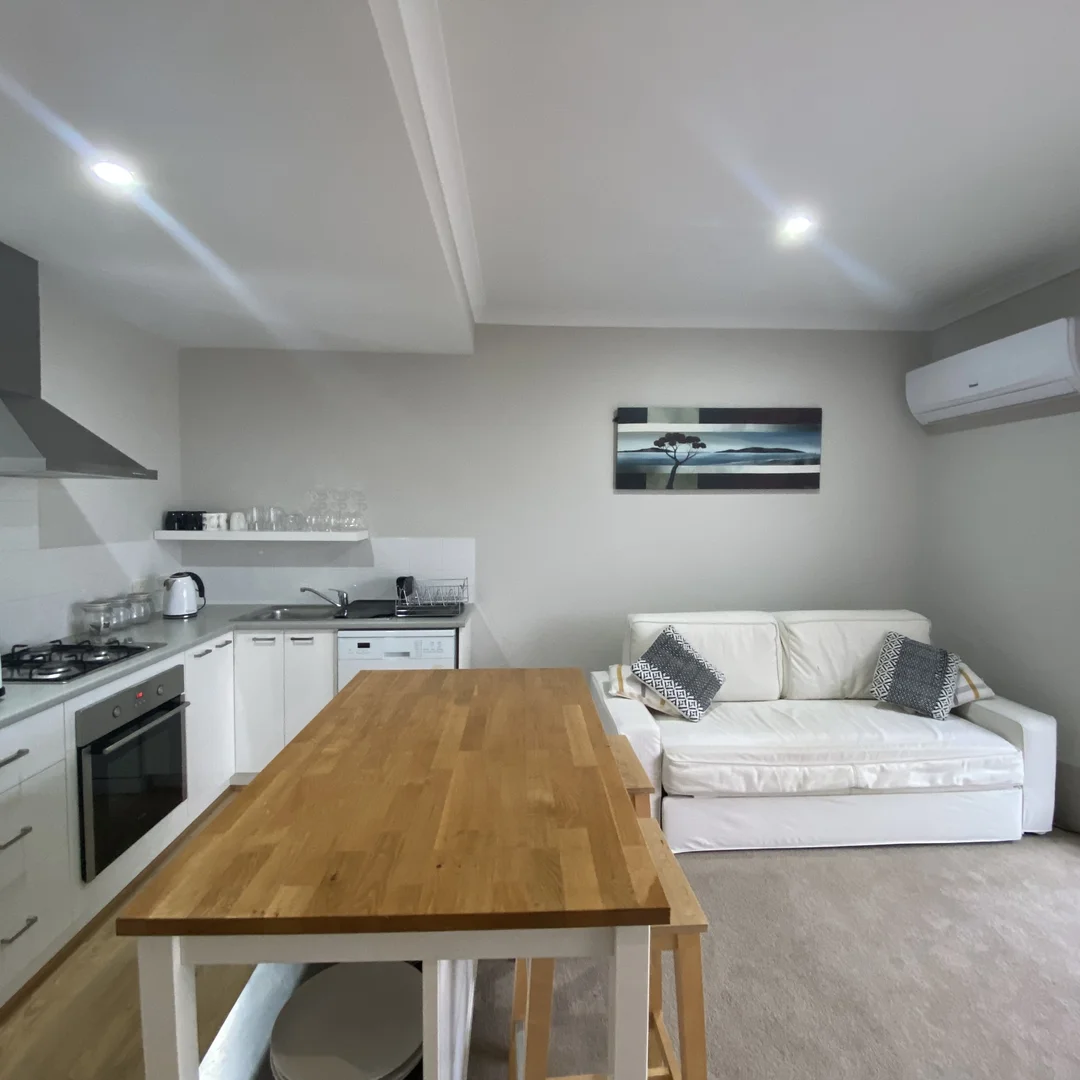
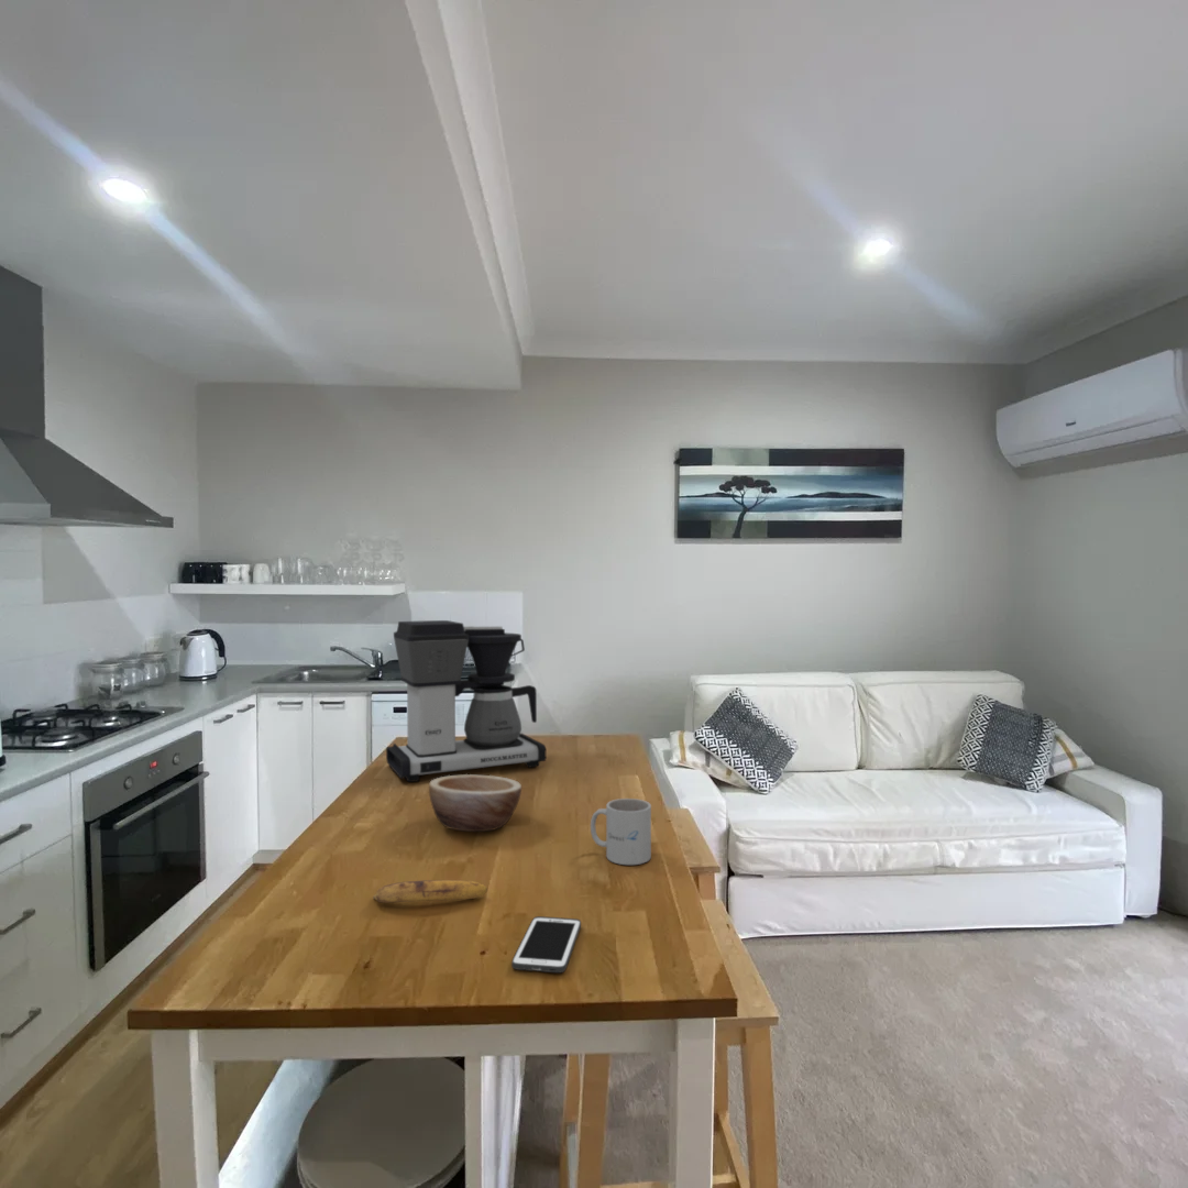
+ cell phone [510,915,582,974]
+ coffee maker [385,619,547,783]
+ banana [372,879,488,903]
+ bowl [428,773,522,833]
+ mug [590,798,652,866]
